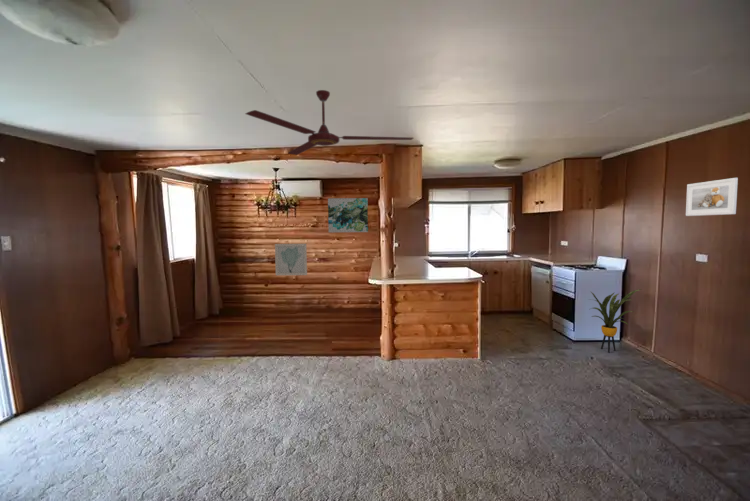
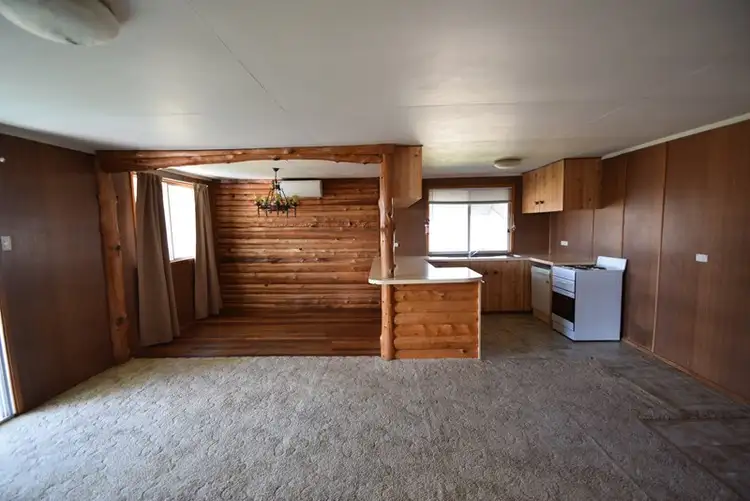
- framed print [685,177,739,217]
- wall art [274,243,308,276]
- wall art [327,197,369,233]
- house plant [588,288,643,353]
- ceiling fan [244,89,414,156]
